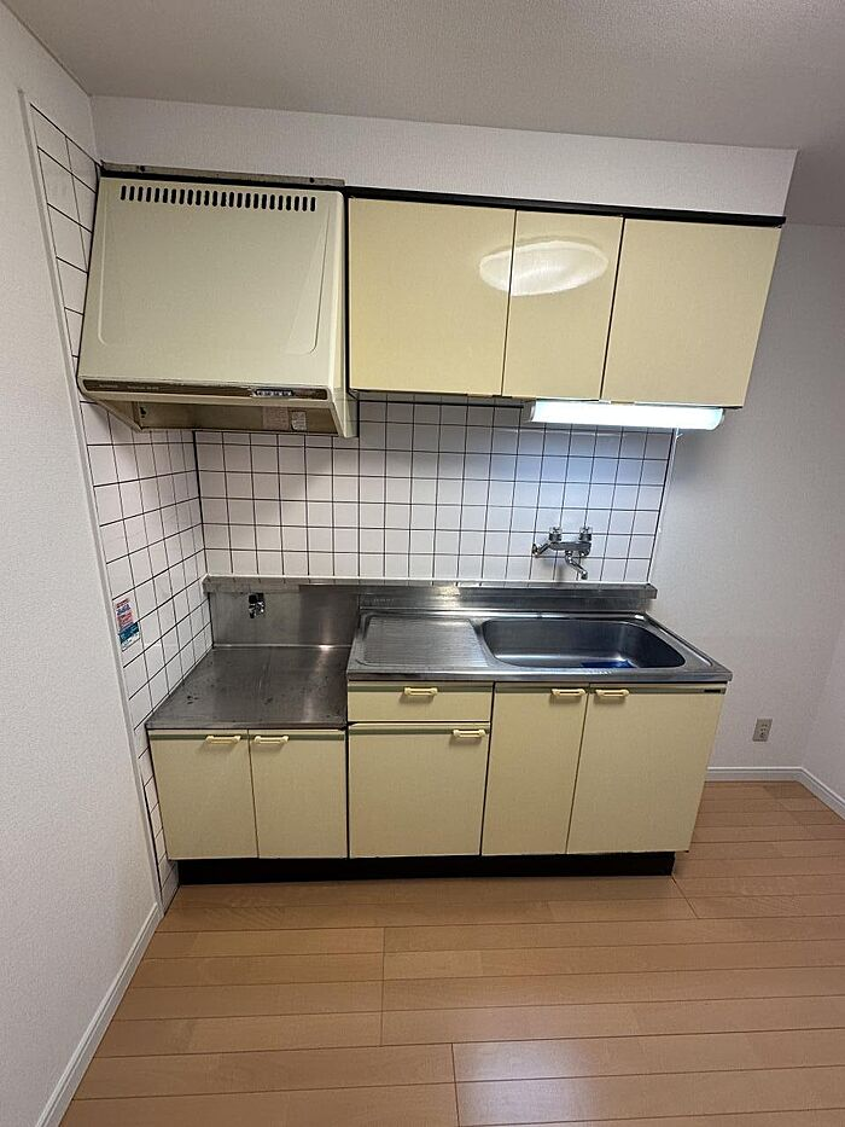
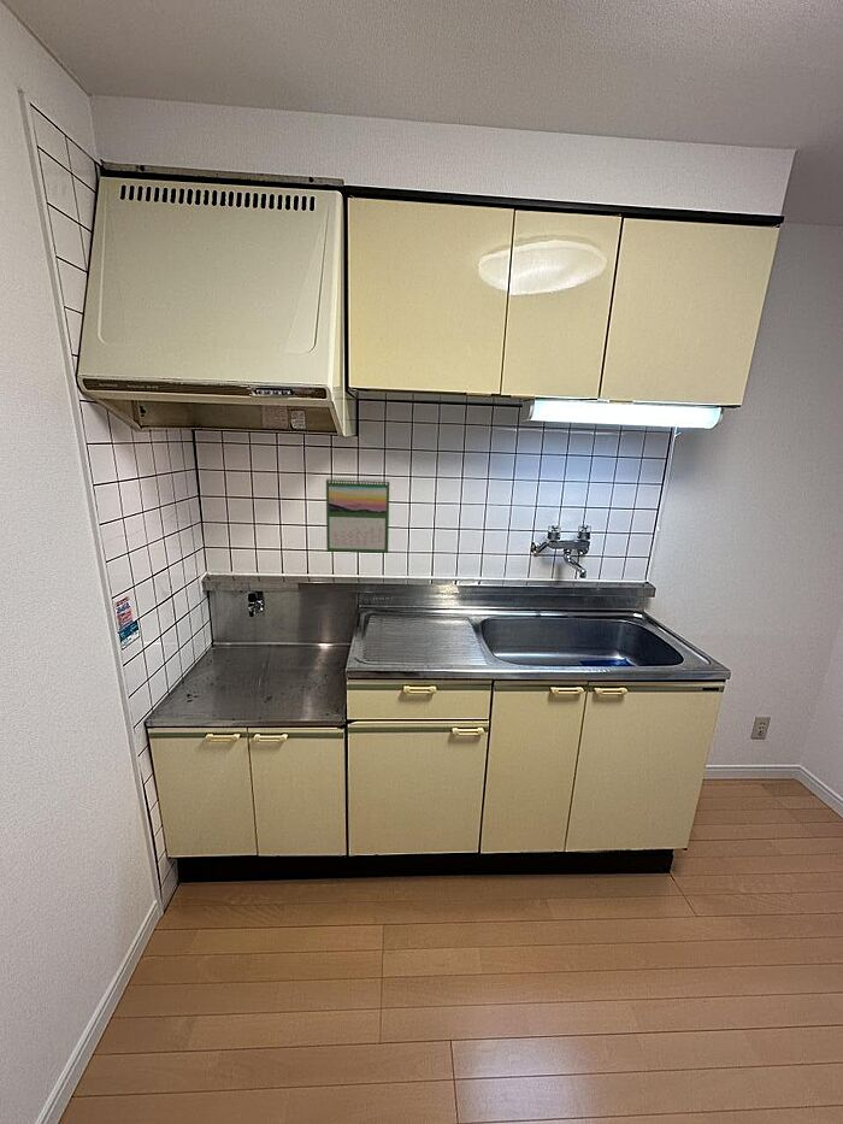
+ calendar [325,476,390,554]
